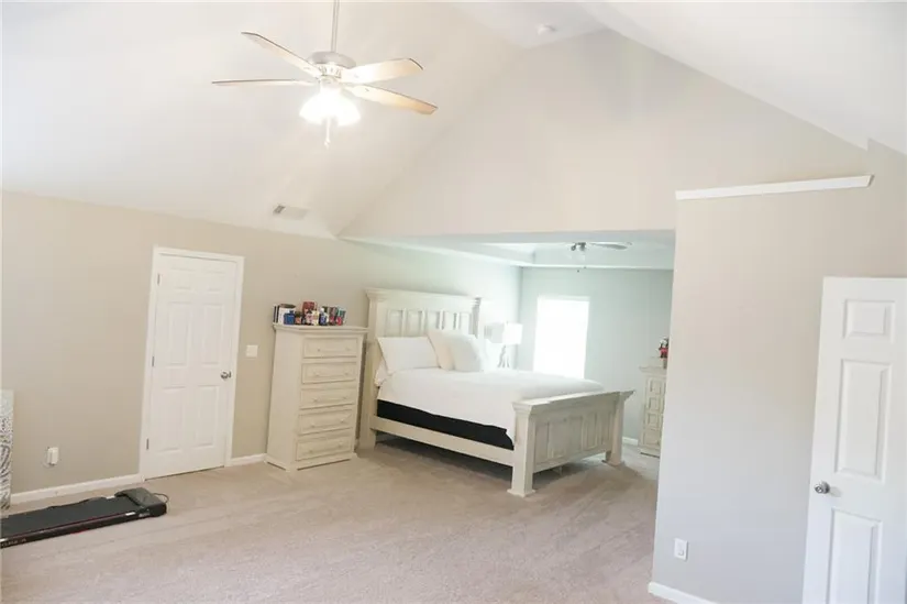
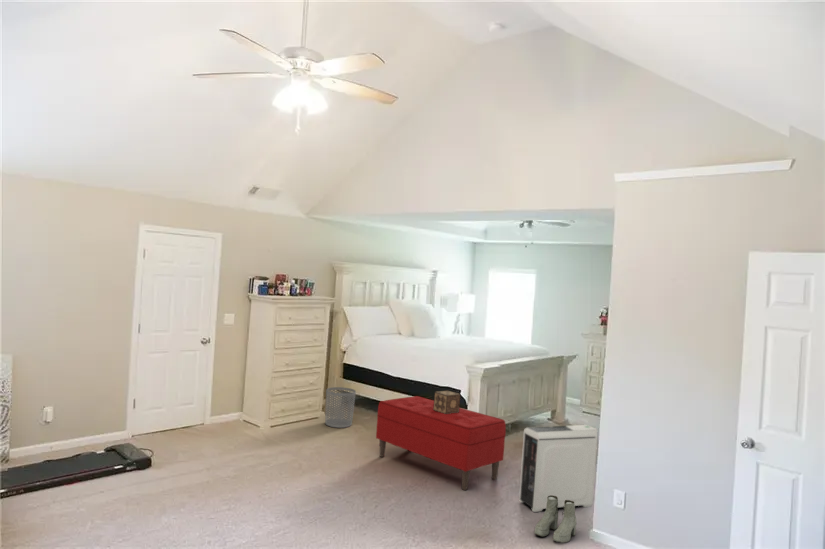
+ waste bin [324,386,357,429]
+ air purifier [518,424,598,513]
+ boots [534,495,577,544]
+ bench [375,395,507,491]
+ decorative box [433,390,461,414]
